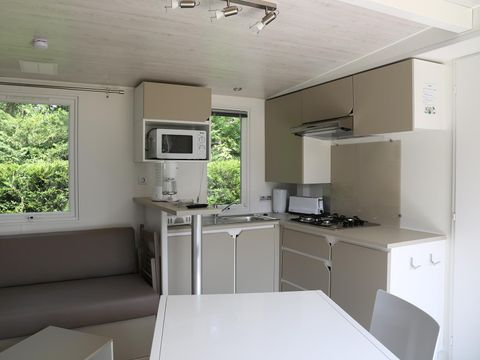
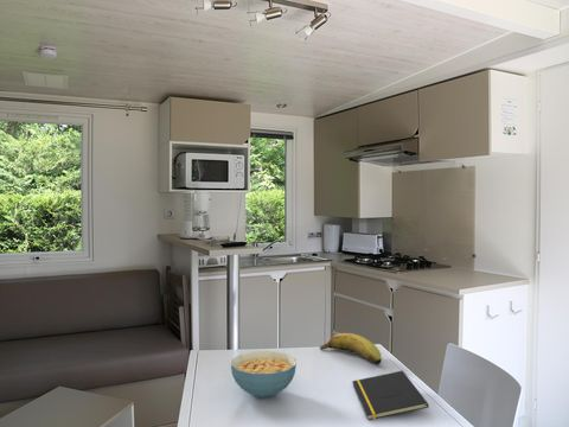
+ fruit [319,332,383,365]
+ cereal bowl [230,350,298,399]
+ notepad [351,370,430,421]
